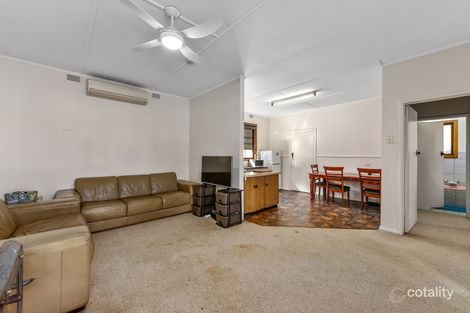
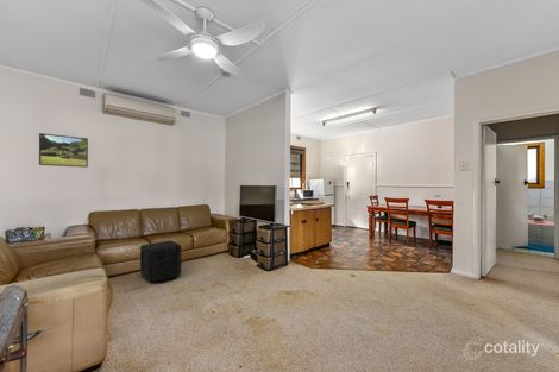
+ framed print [38,132,89,169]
+ ottoman [139,239,182,284]
